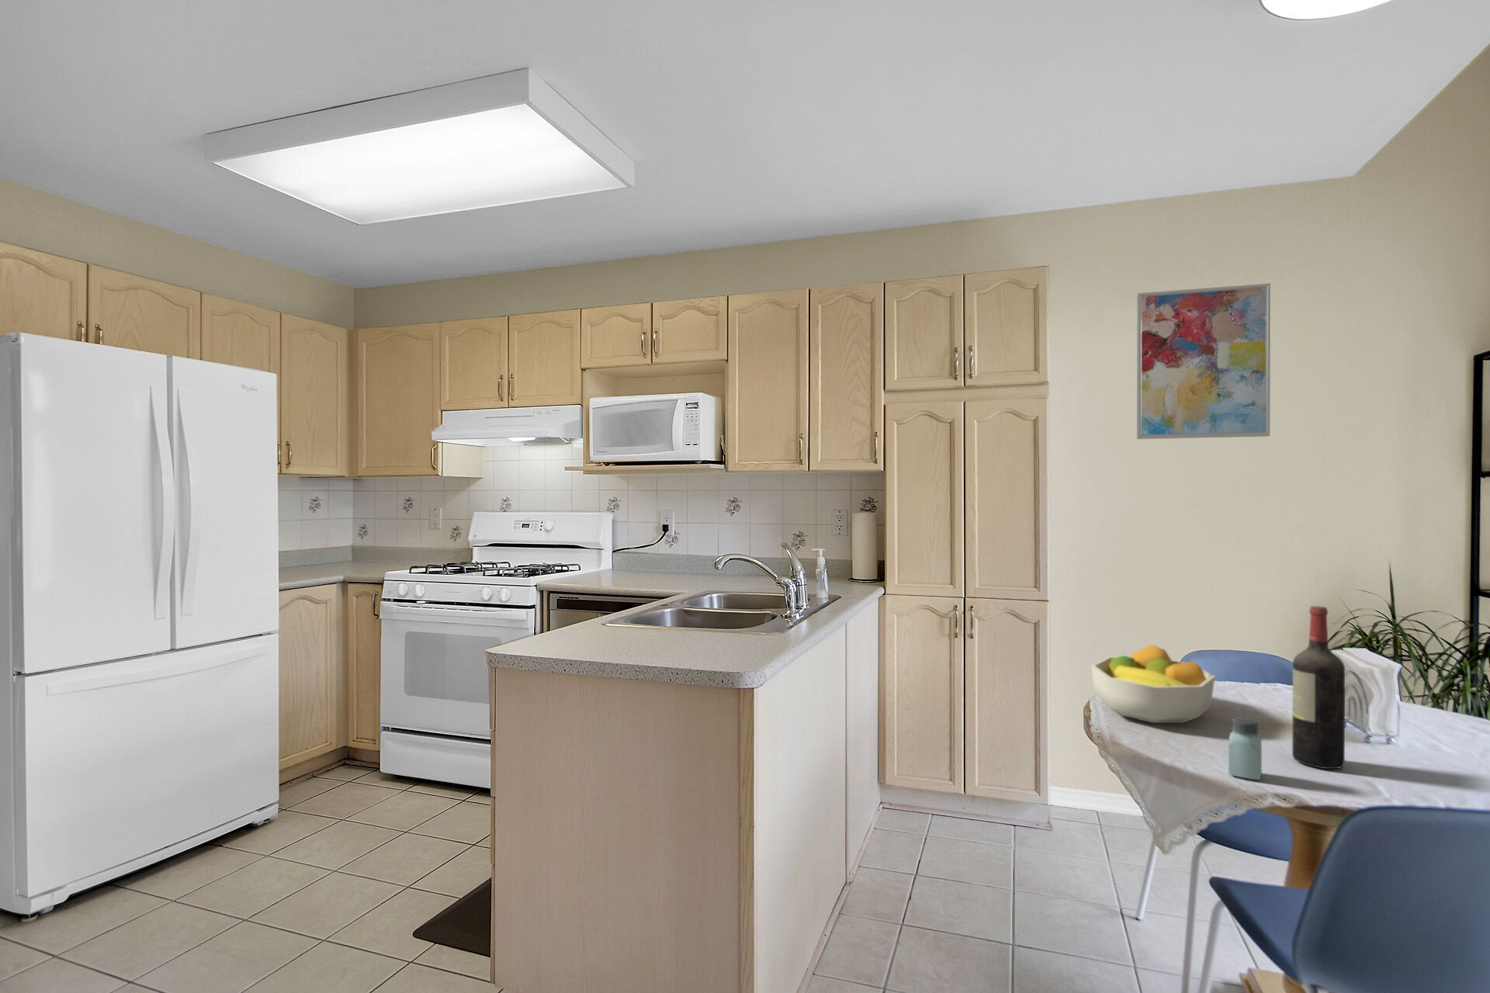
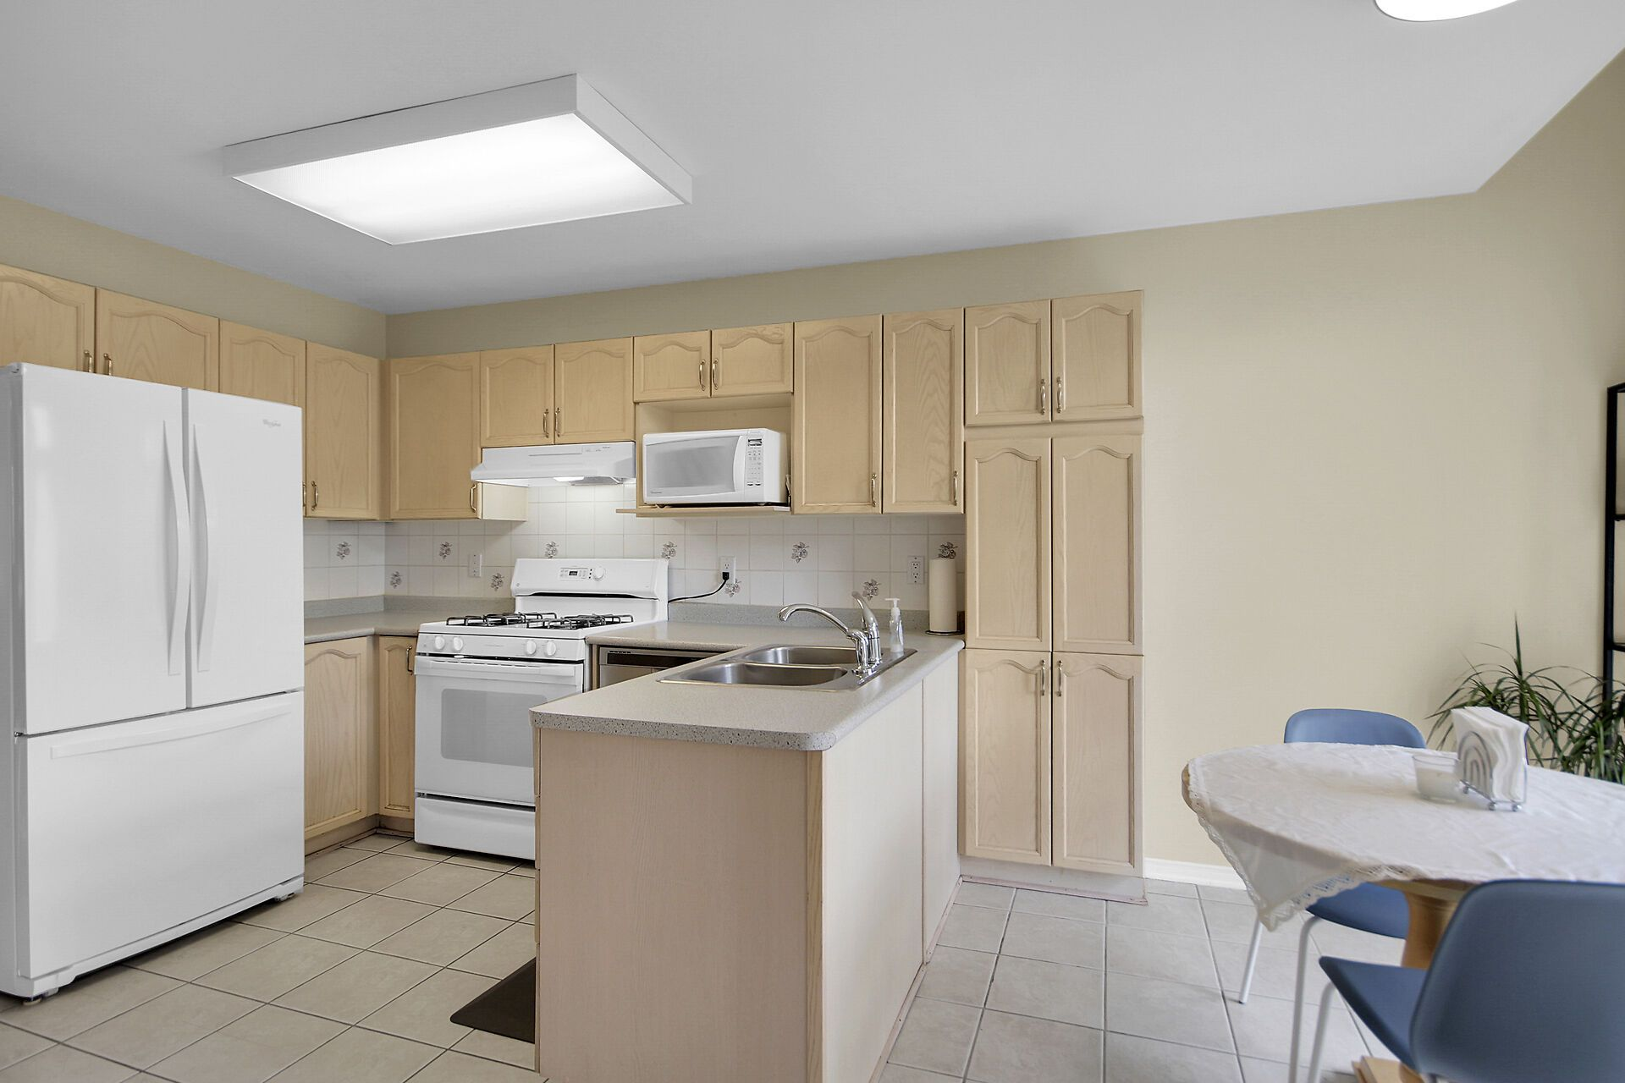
- fruit bowl [1091,644,1216,724]
- wine bottle [1292,605,1346,769]
- wall art [1136,283,1272,440]
- saltshaker [1227,717,1263,780]
